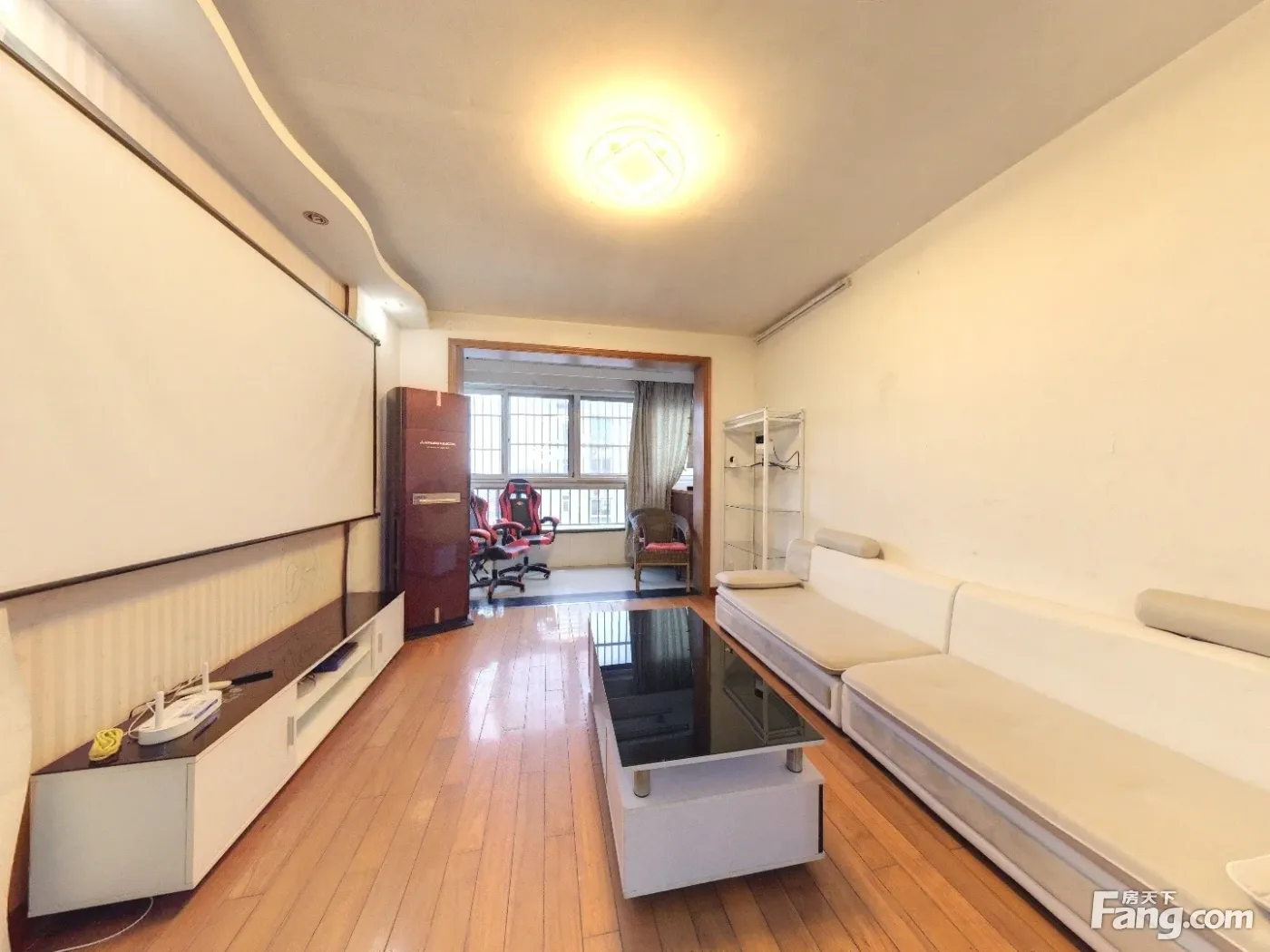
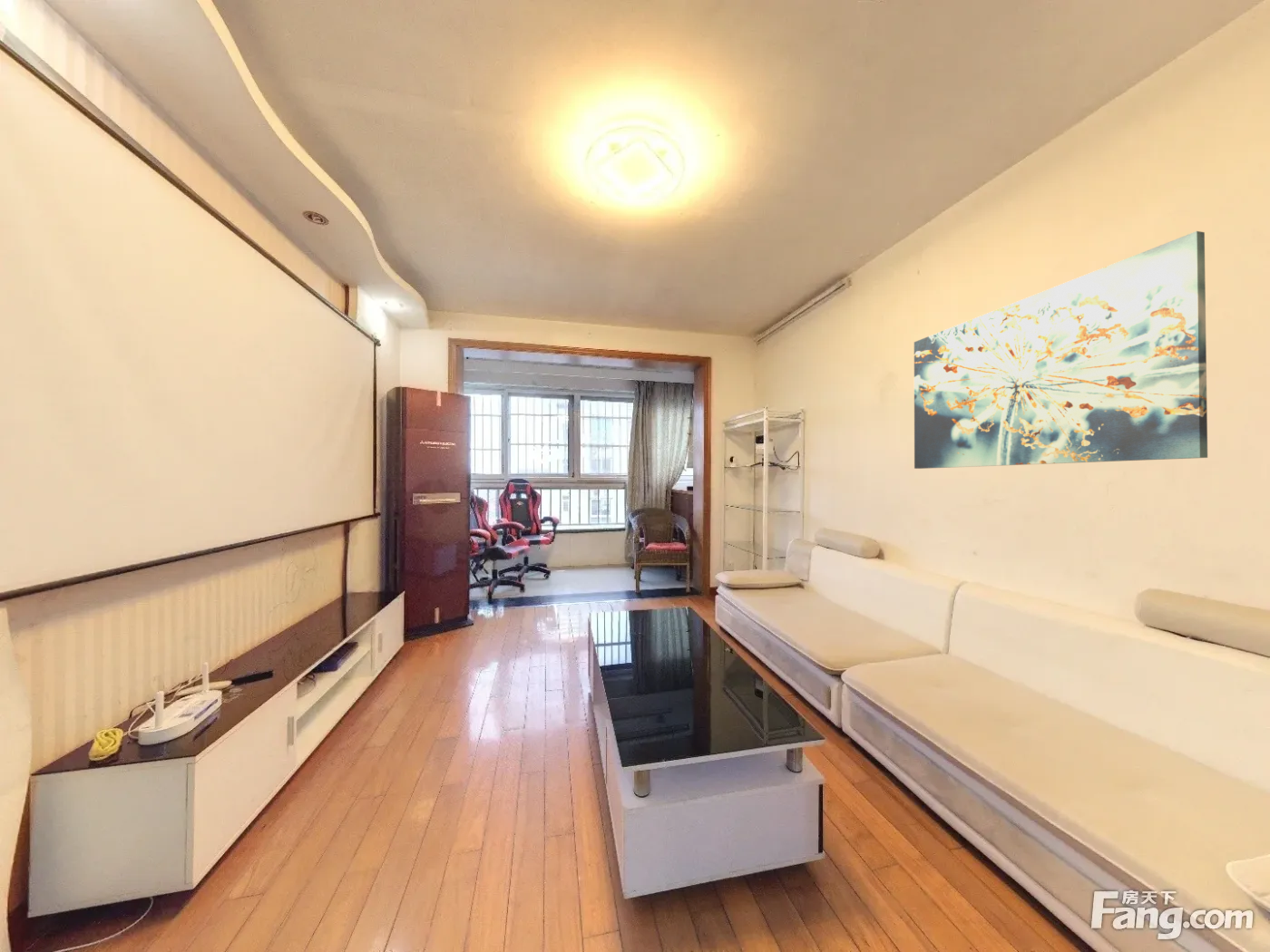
+ wall art [913,230,1208,470]
